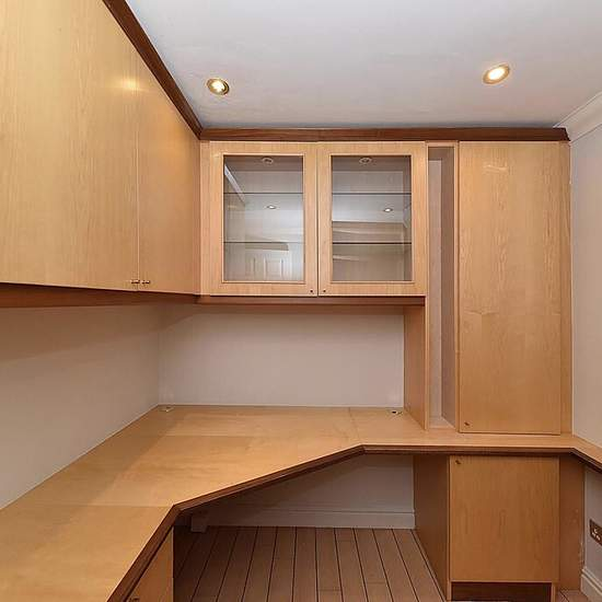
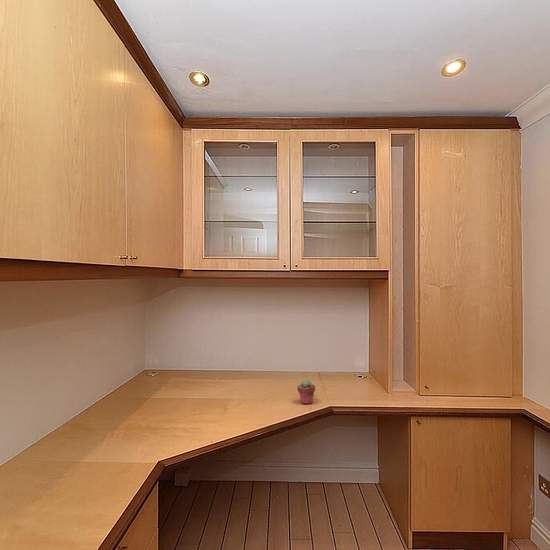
+ potted succulent [297,378,316,405]
